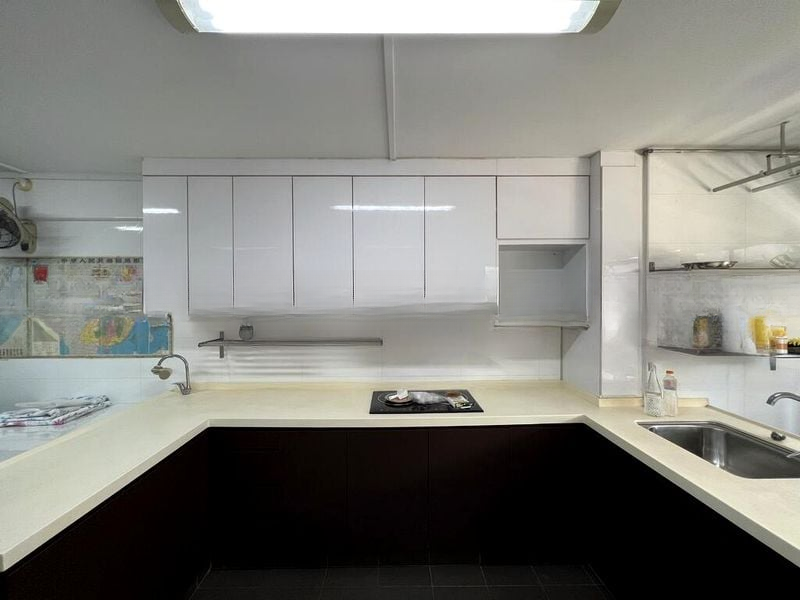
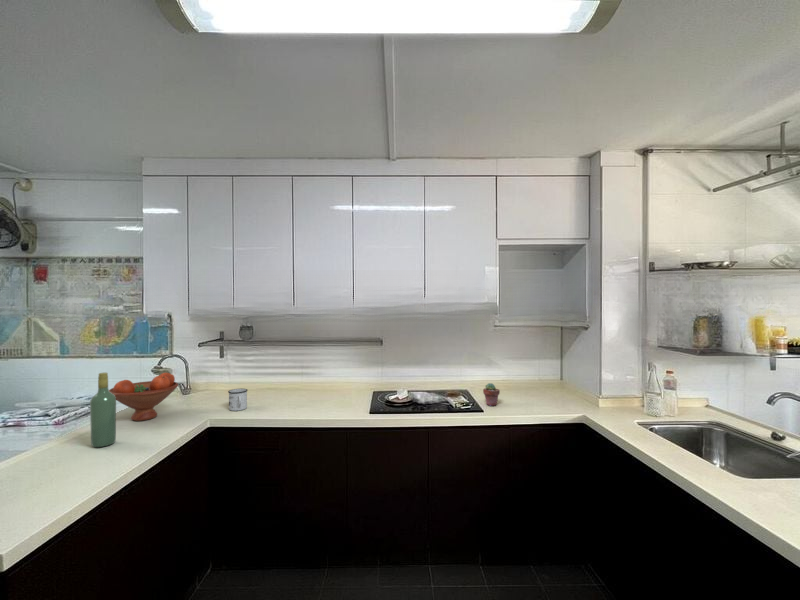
+ potted succulent [482,382,501,407]
+ fruit bowl [109,372,179,422]
+ wine bottle [89,372,117,448]
+ mug [227,387,249,412]
